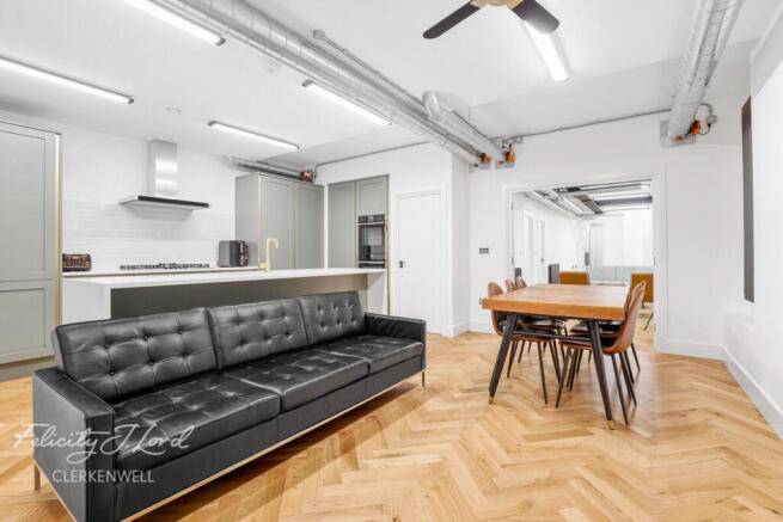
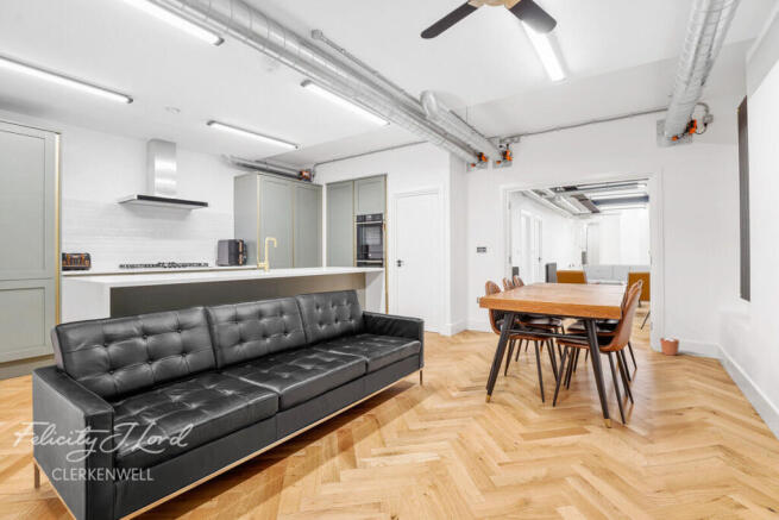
+ plant pot [659,331,680,357]
